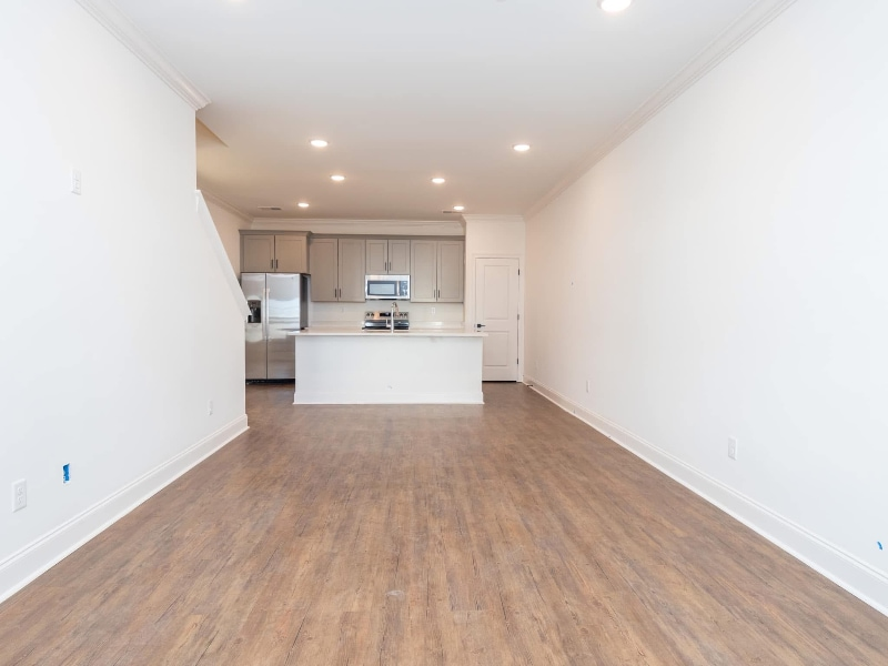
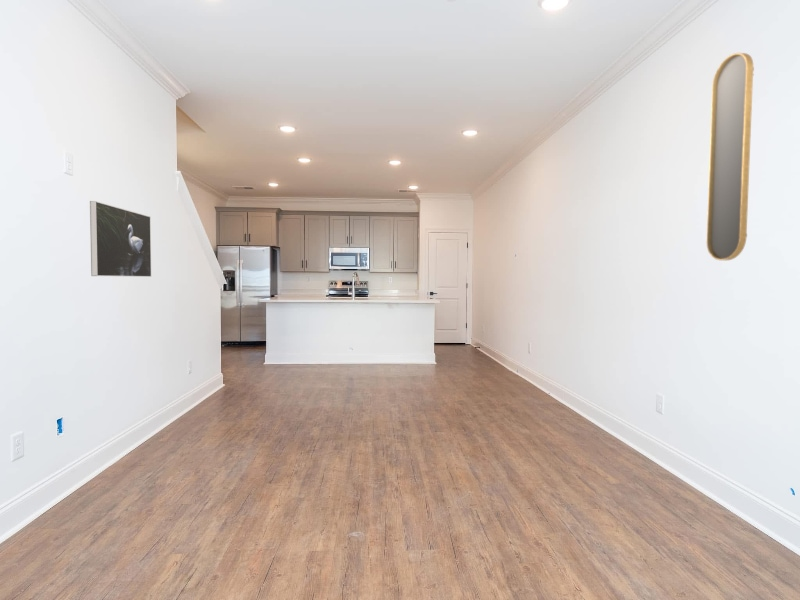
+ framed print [89,200,152,278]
+ home mirror [706,52,755,261]
